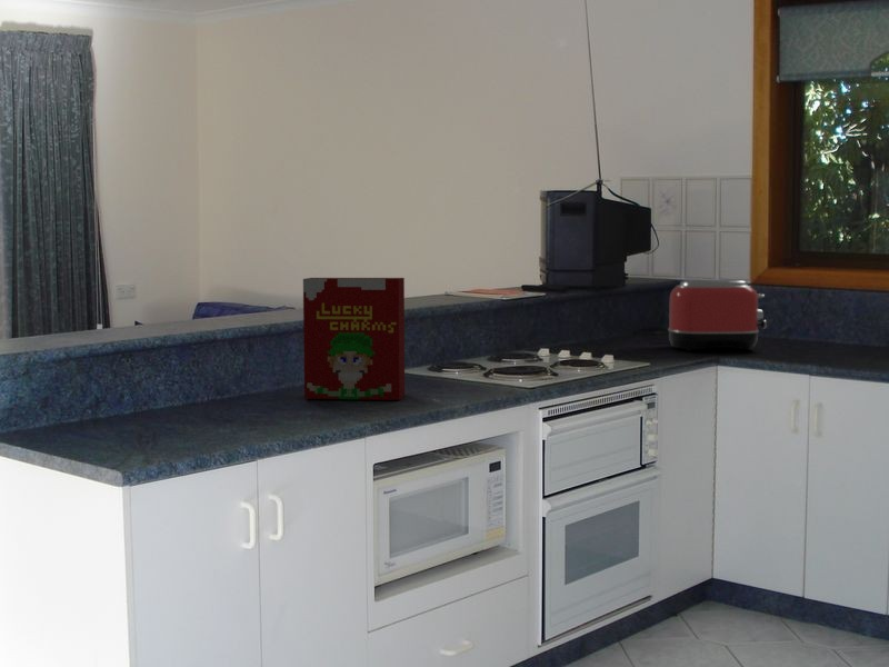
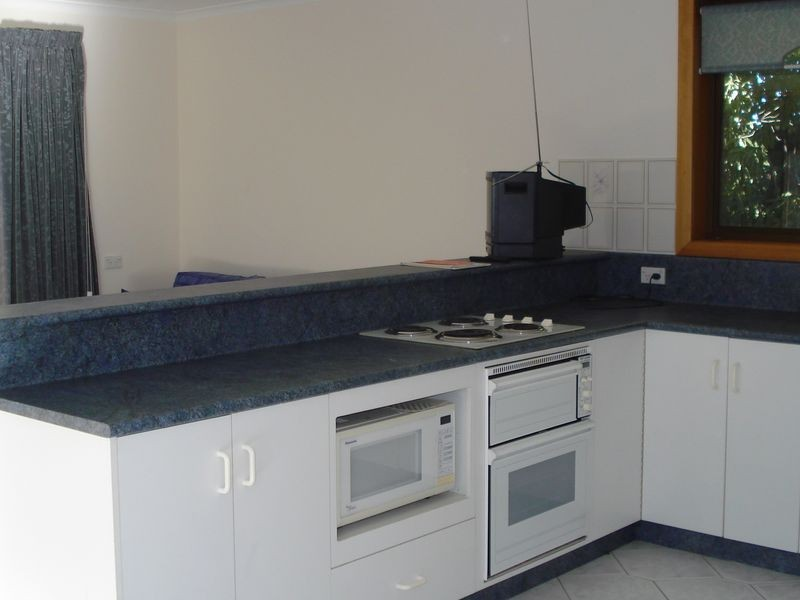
- cereal box [302,277,406,401]
- toaster [667,279,769,352]
